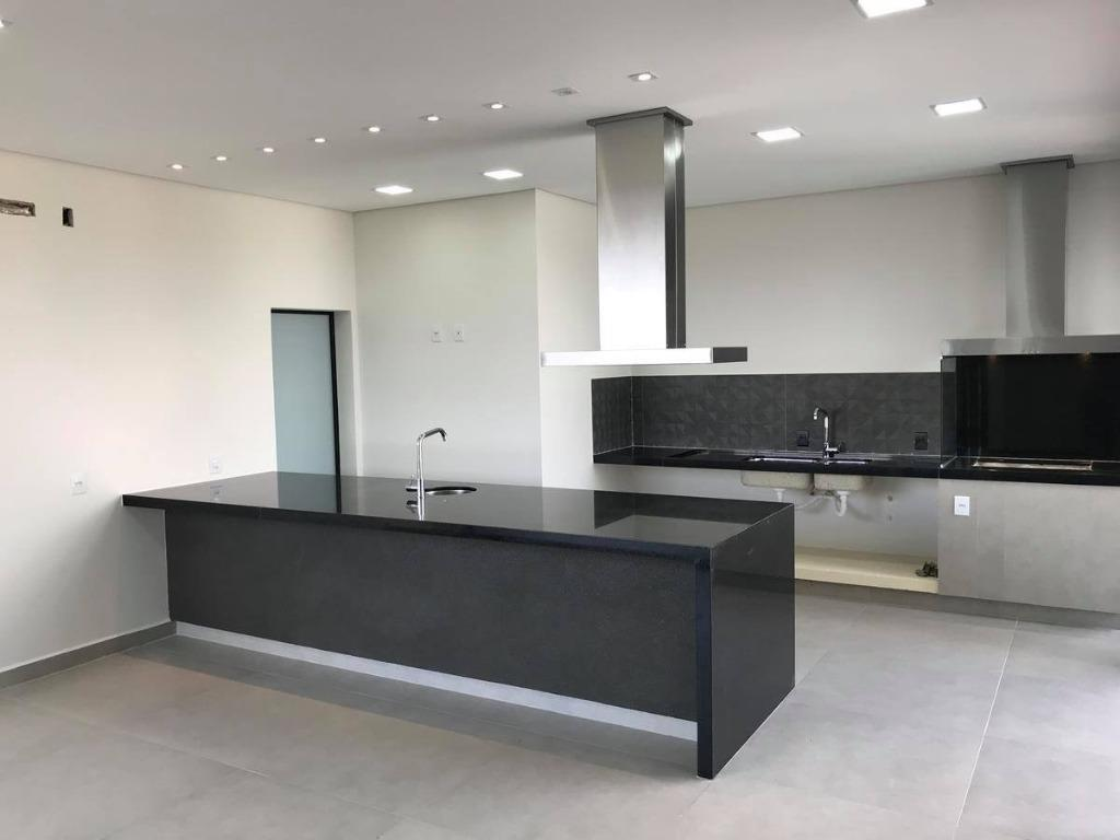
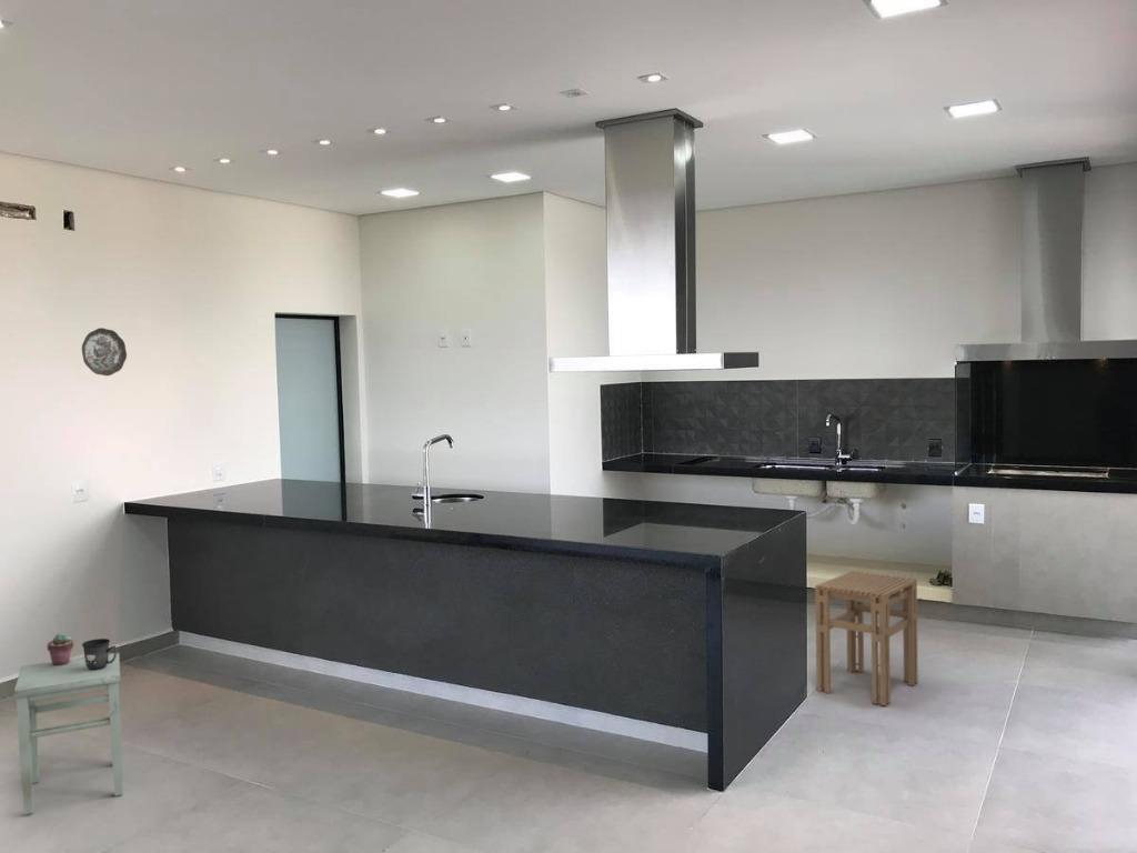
+ potted succulent [46,632,74,666]
+ stool [12,652,124,815]
+ decorative plate [81,327,128,377]
+ stool [814,570,919,706]
+ mug [81,638,119,671]
